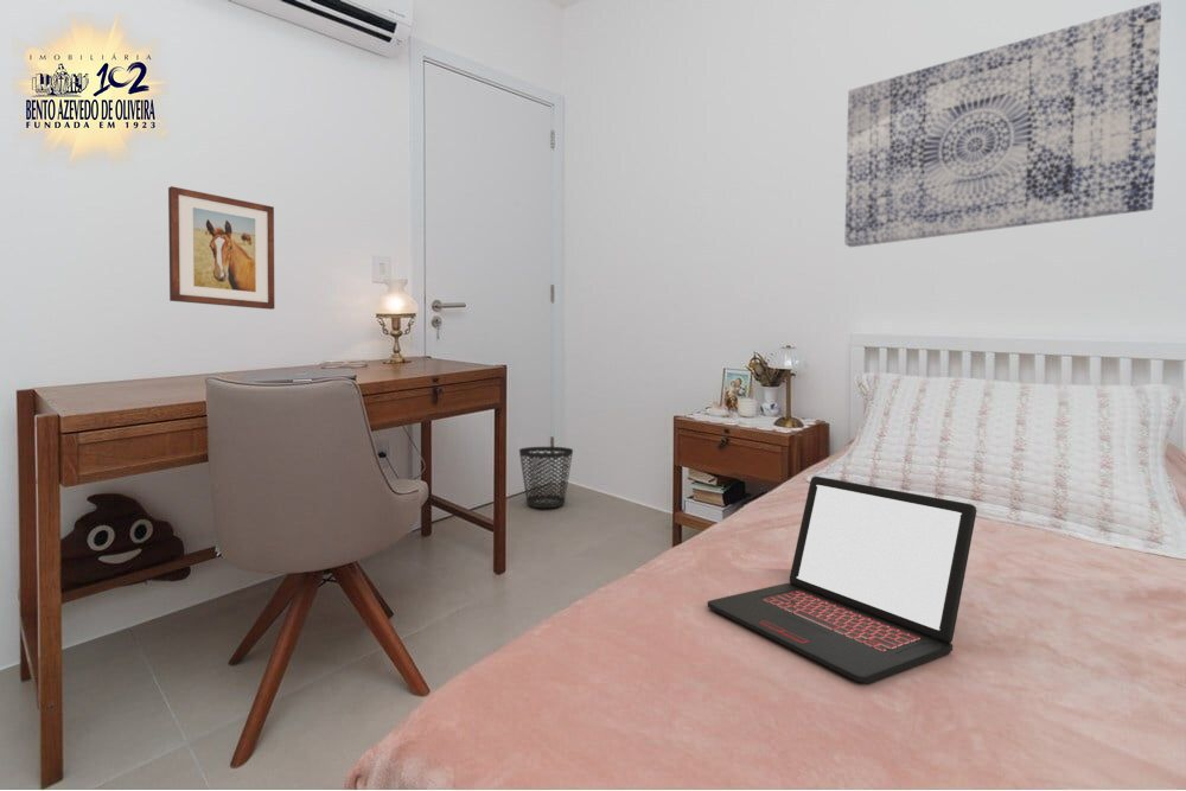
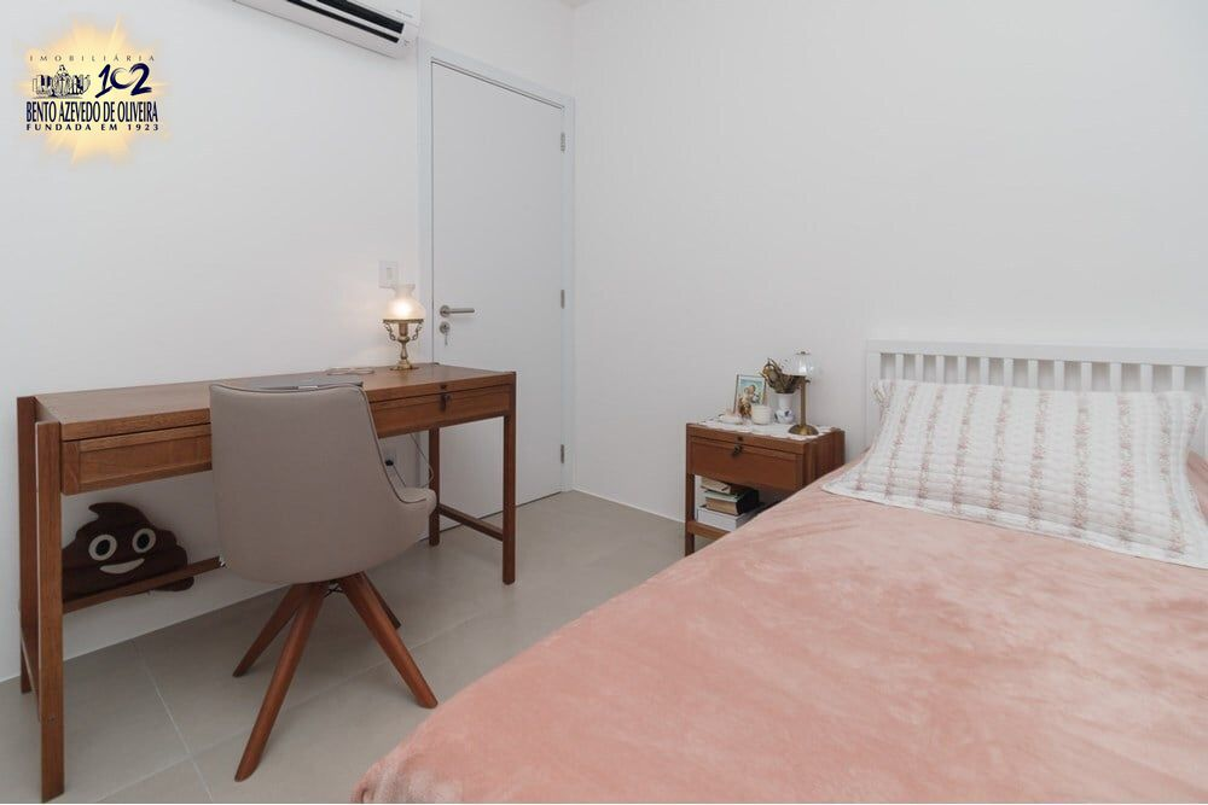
- wall art [167,185,275,311]
- wastebasket [518,446,574,509]
- wall art [843,0,1162,248]
- laptop [707,476,977,684]
